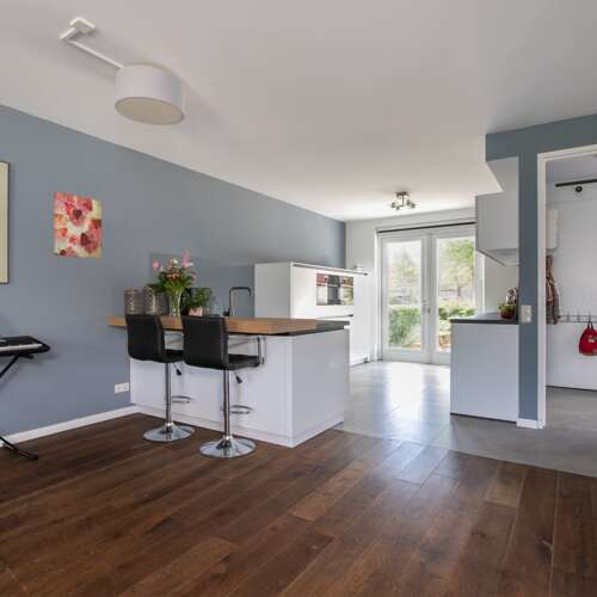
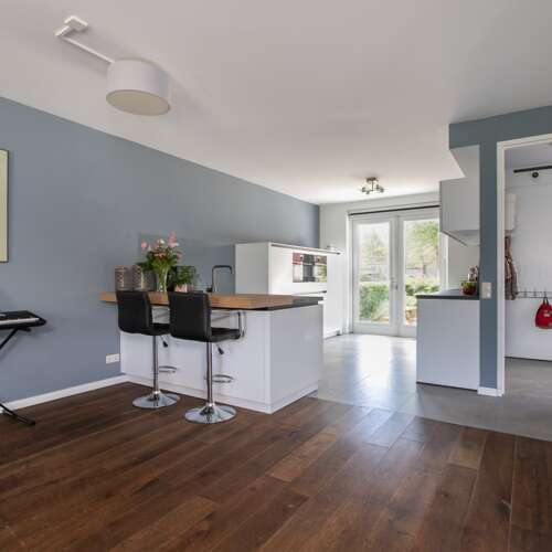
- wall art [53,191,103,260]
